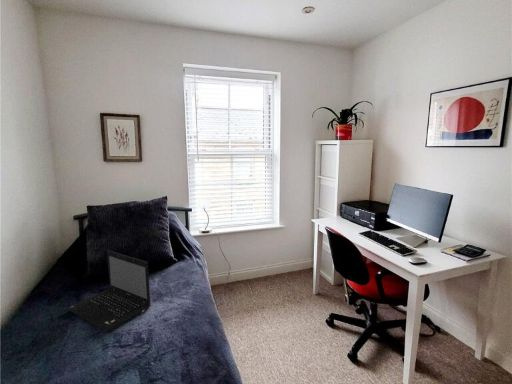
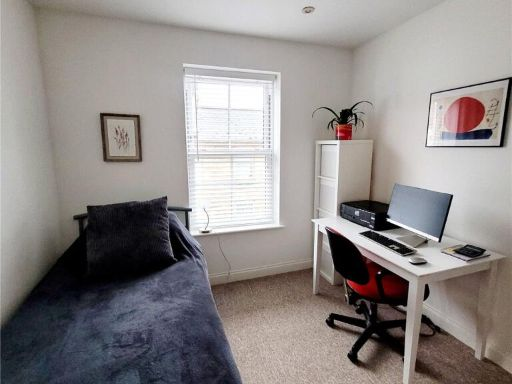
- laptop [66,249,152,333]
